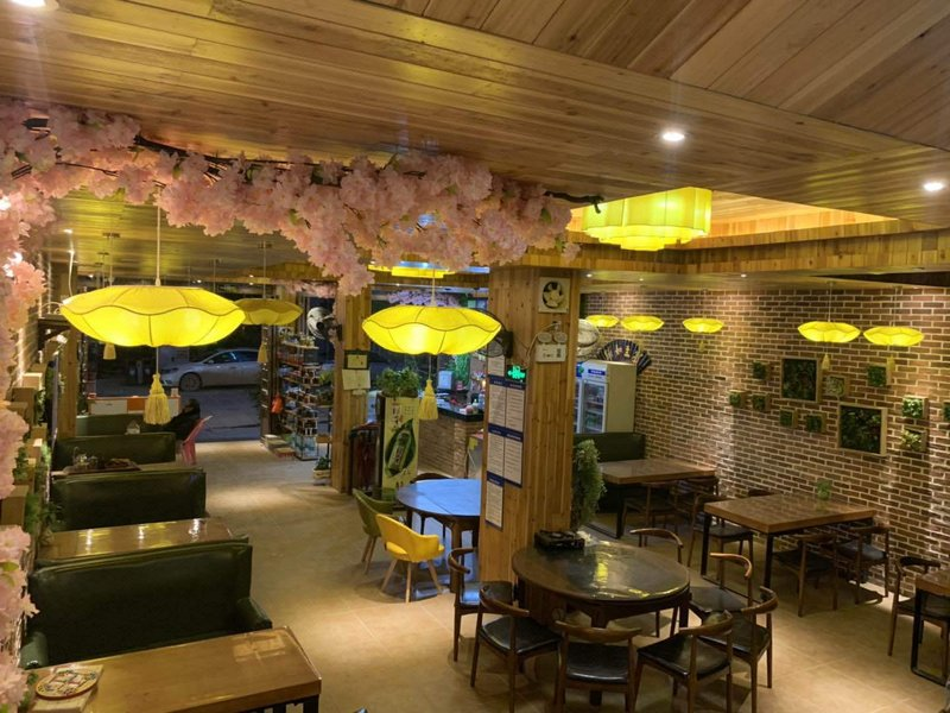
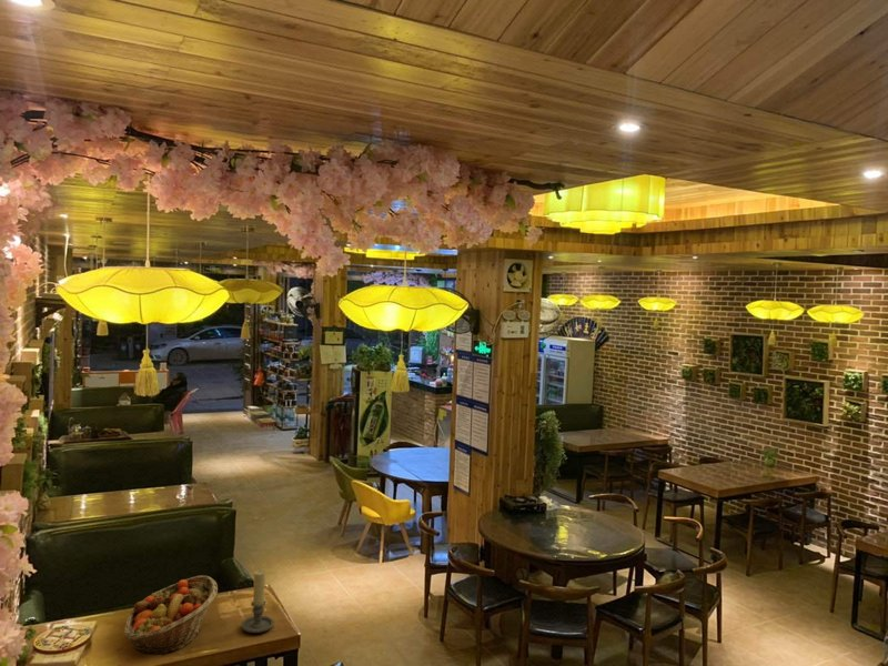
+ fruit basket [123,575,219,656]
+ candle holder [241,569,275,634]
